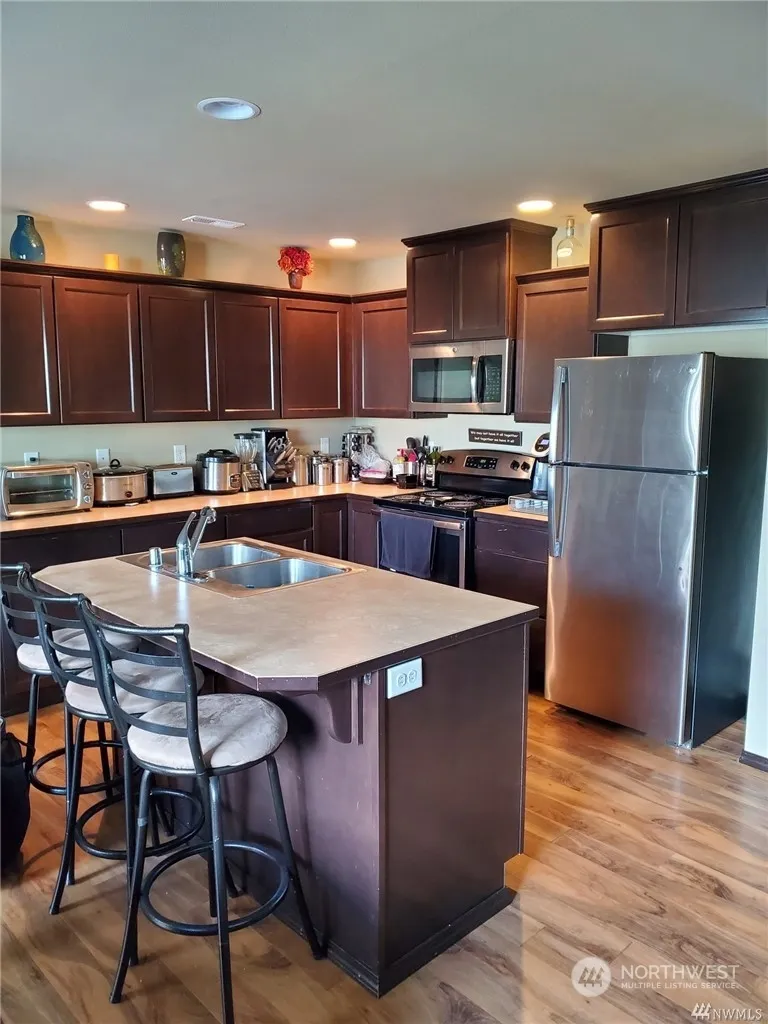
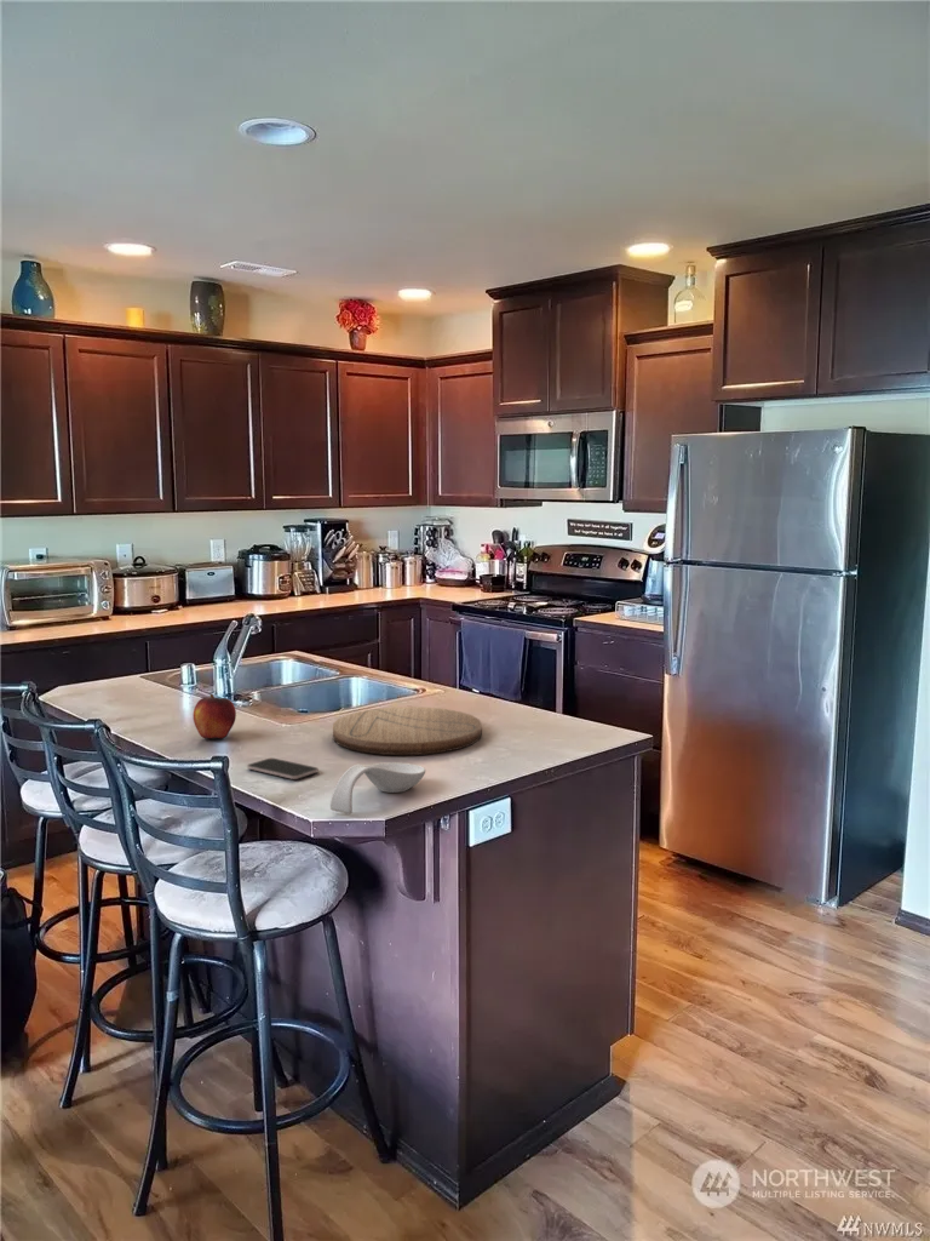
+ fruit [193,693,237,739]
+ cutting board [332,705,483,756]
+ smartphone [246,757,320,780]
+ spoon rest [329,761,426,814]
